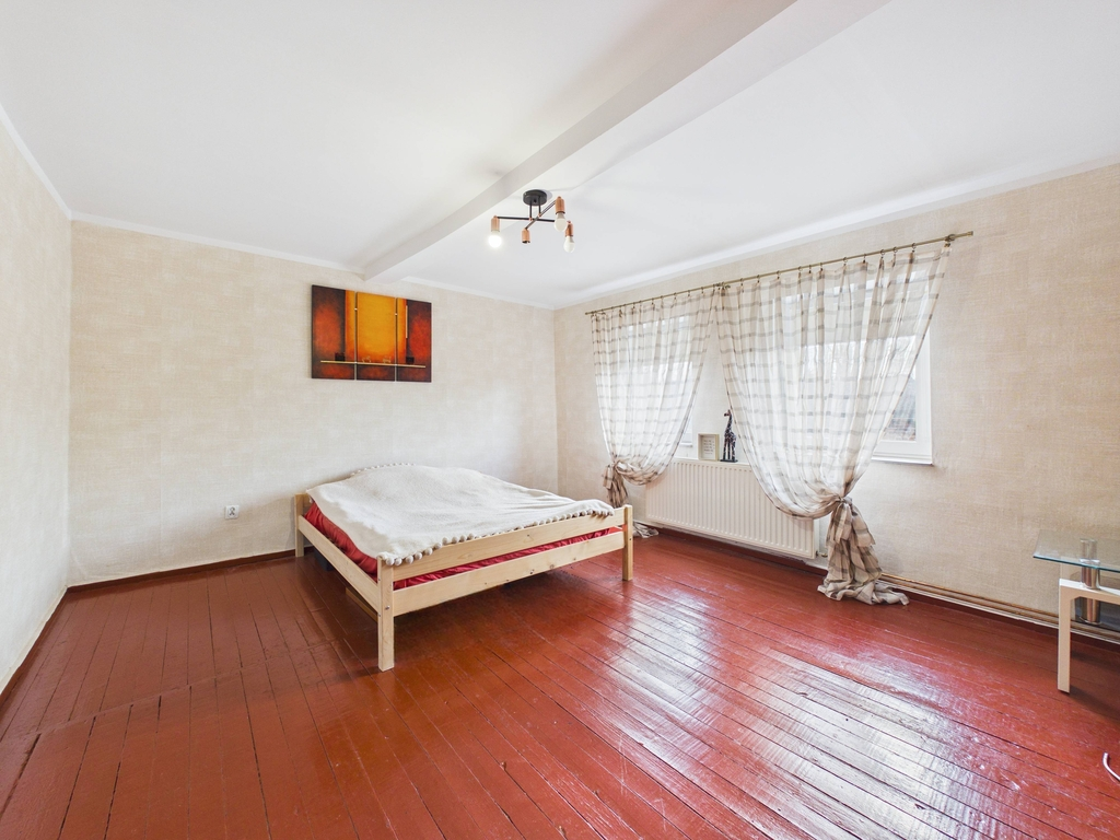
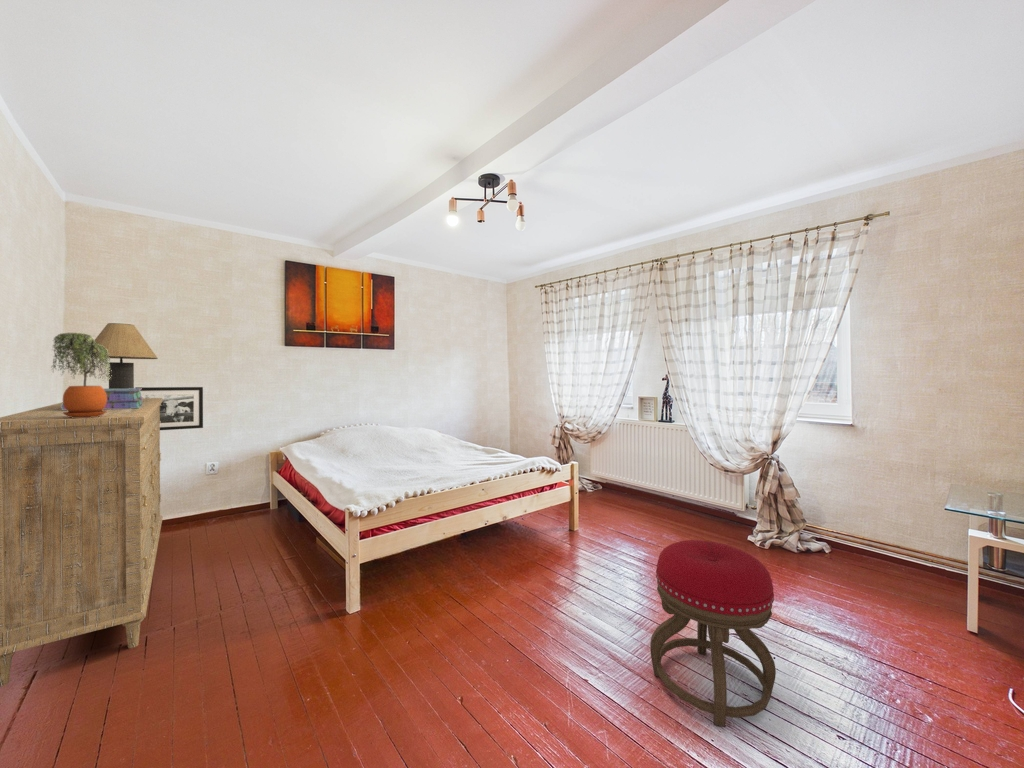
+ dresser [0,398,164,688]
+ stool [649,539,777,728]
+ picture frame [134,386,204,431]
+ stack of books [61,387,143,410]
+ potted plant [50,332,112,418]
+ table lamp [89,322,158,389]
